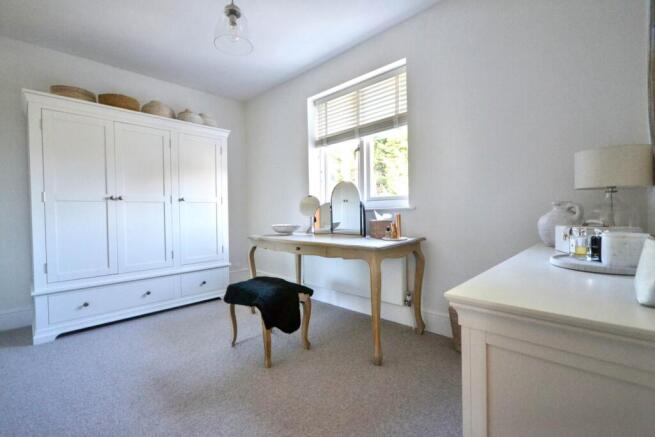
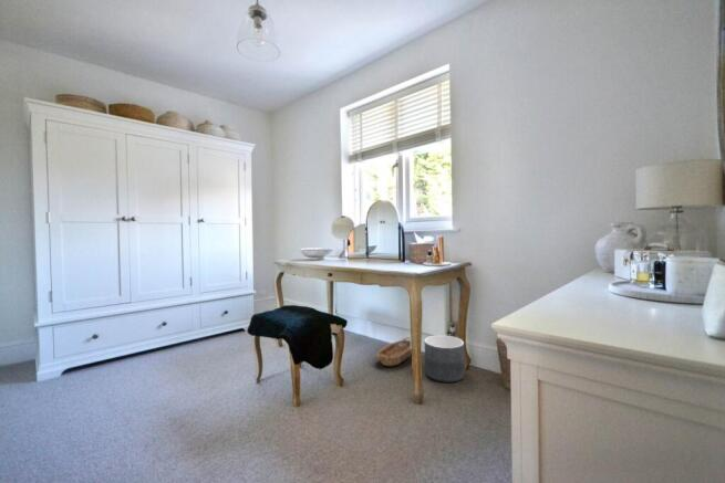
+ planter [424,334,465,384]
+ basket [375,336,413,367]
